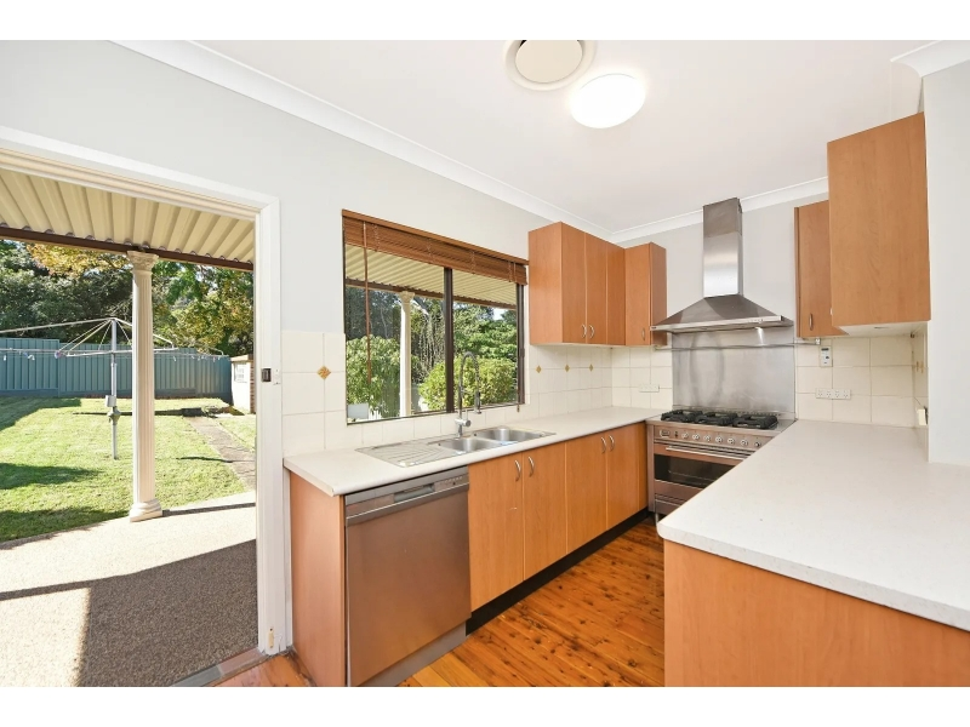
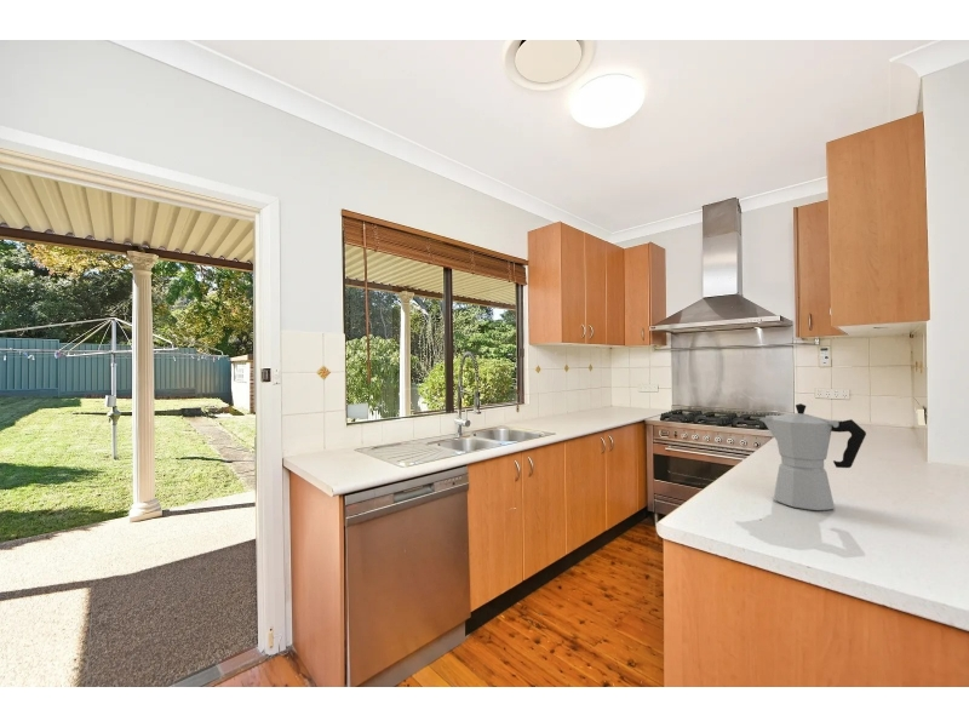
+ moka pot [758,402,867,511]
